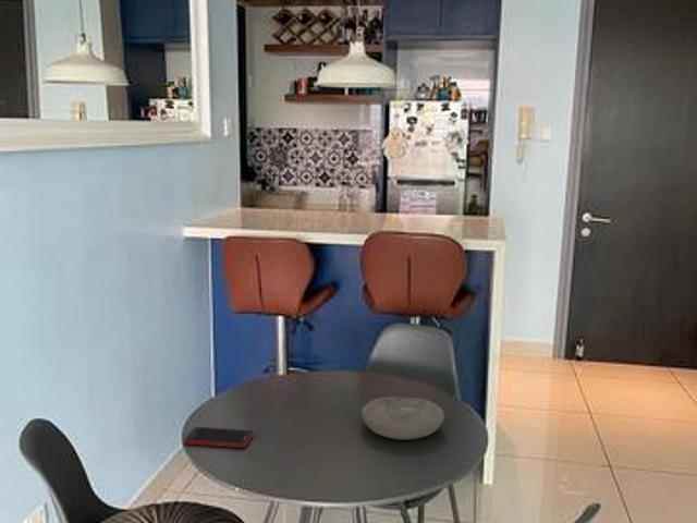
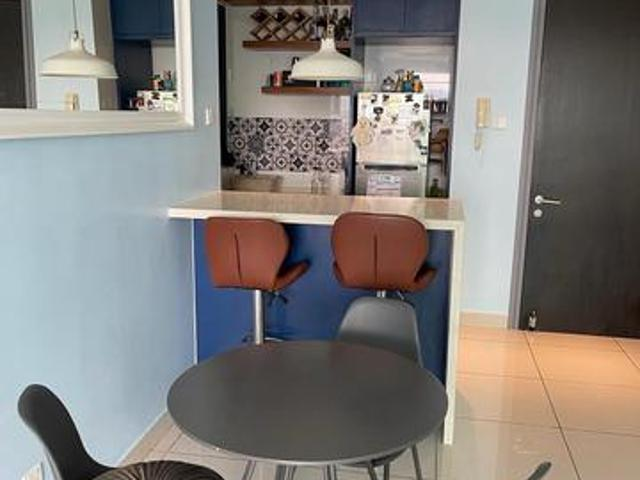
- cell phone [183,426,255,449]
- bowl [360,396,445,440]
